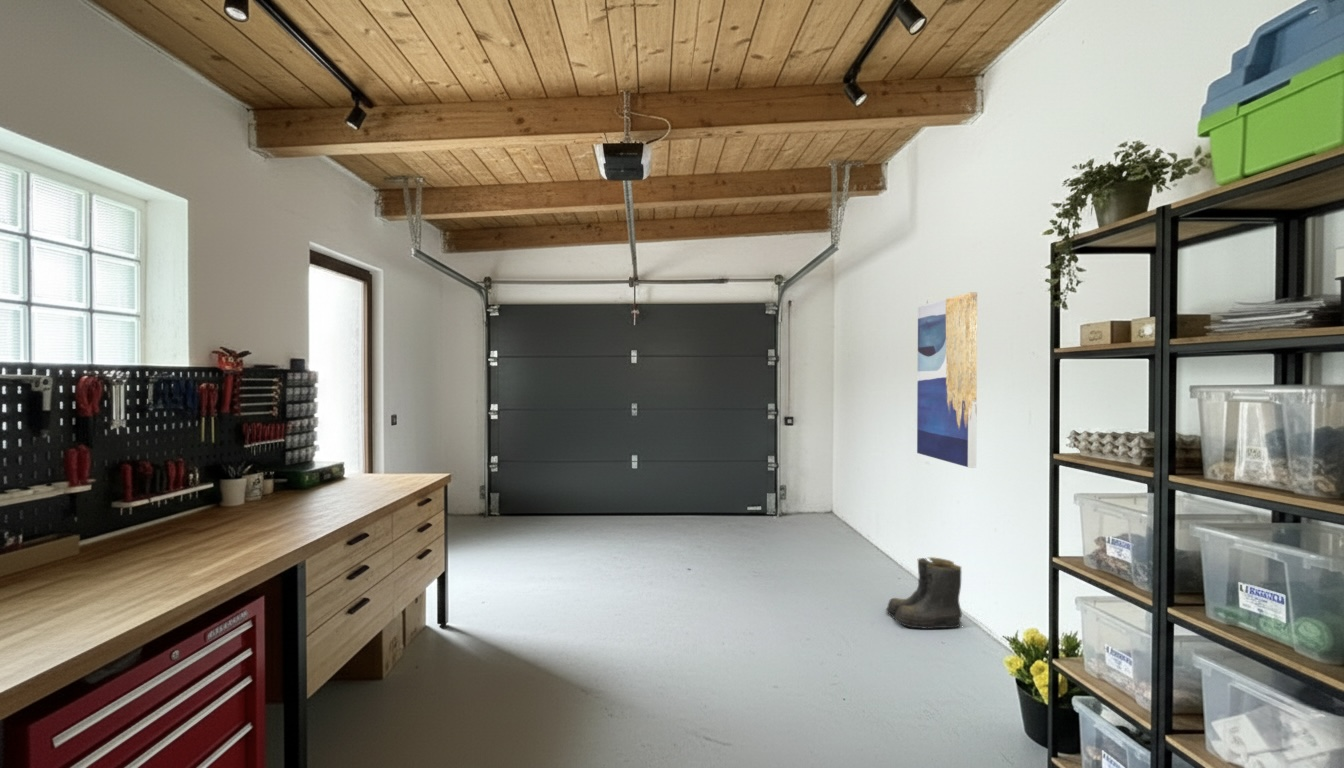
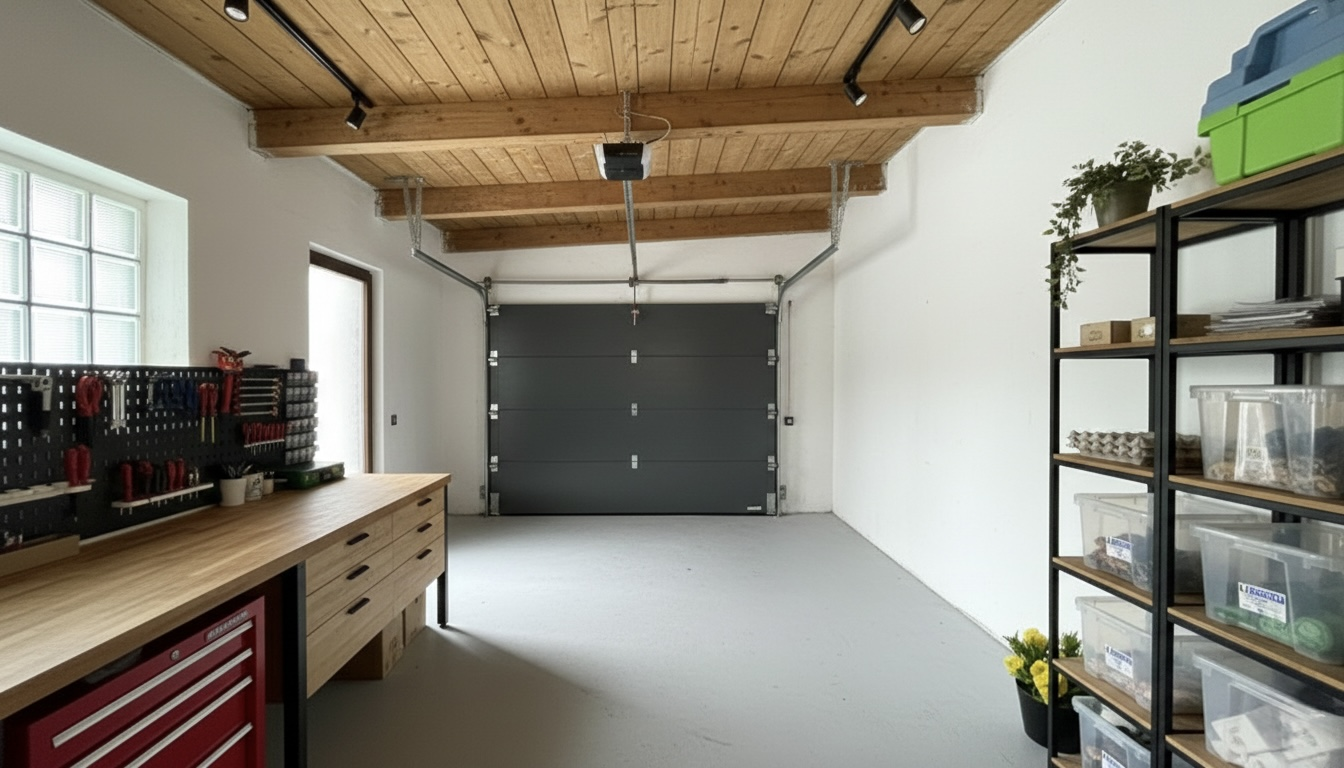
- boots [885,556,963,630]
- wall art [916,291,978,469]
